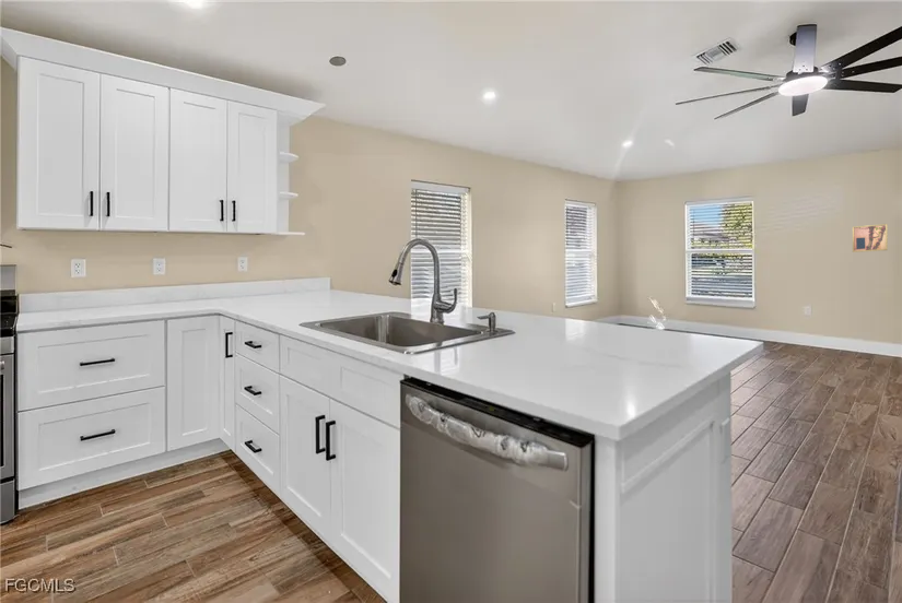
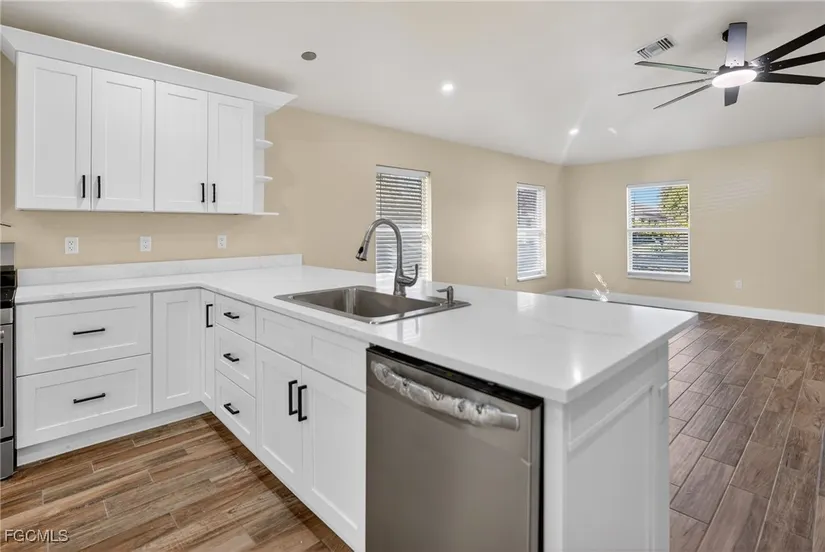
- wall art [852,223,889,253]
